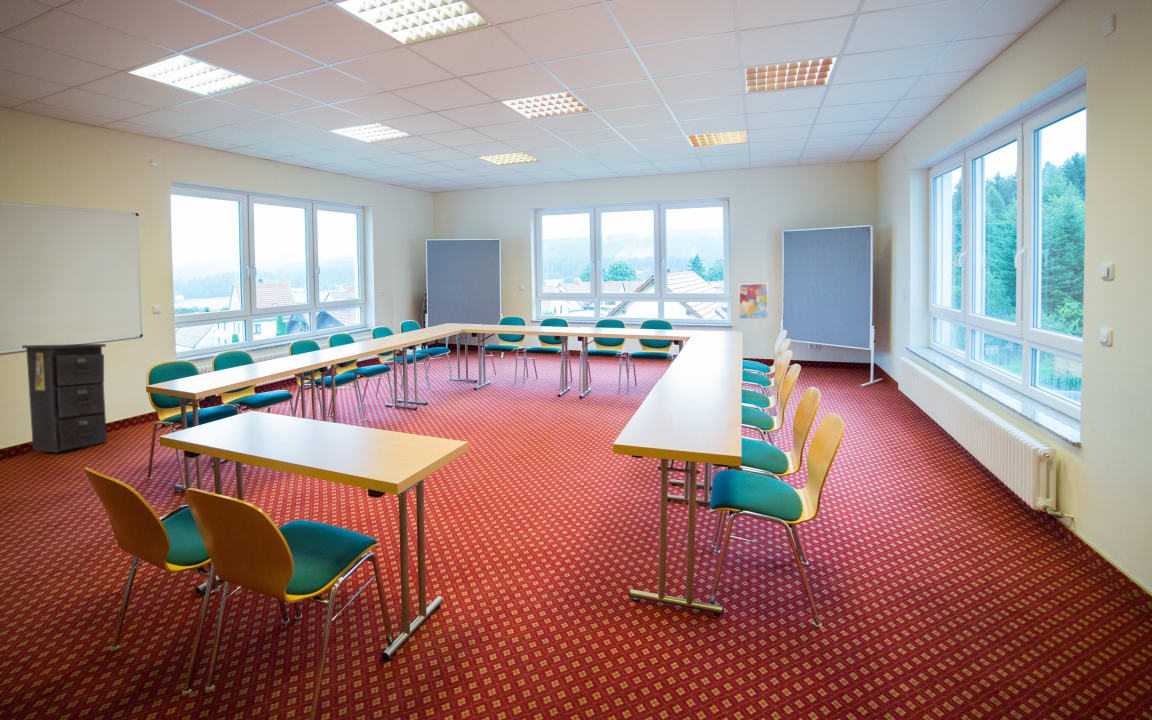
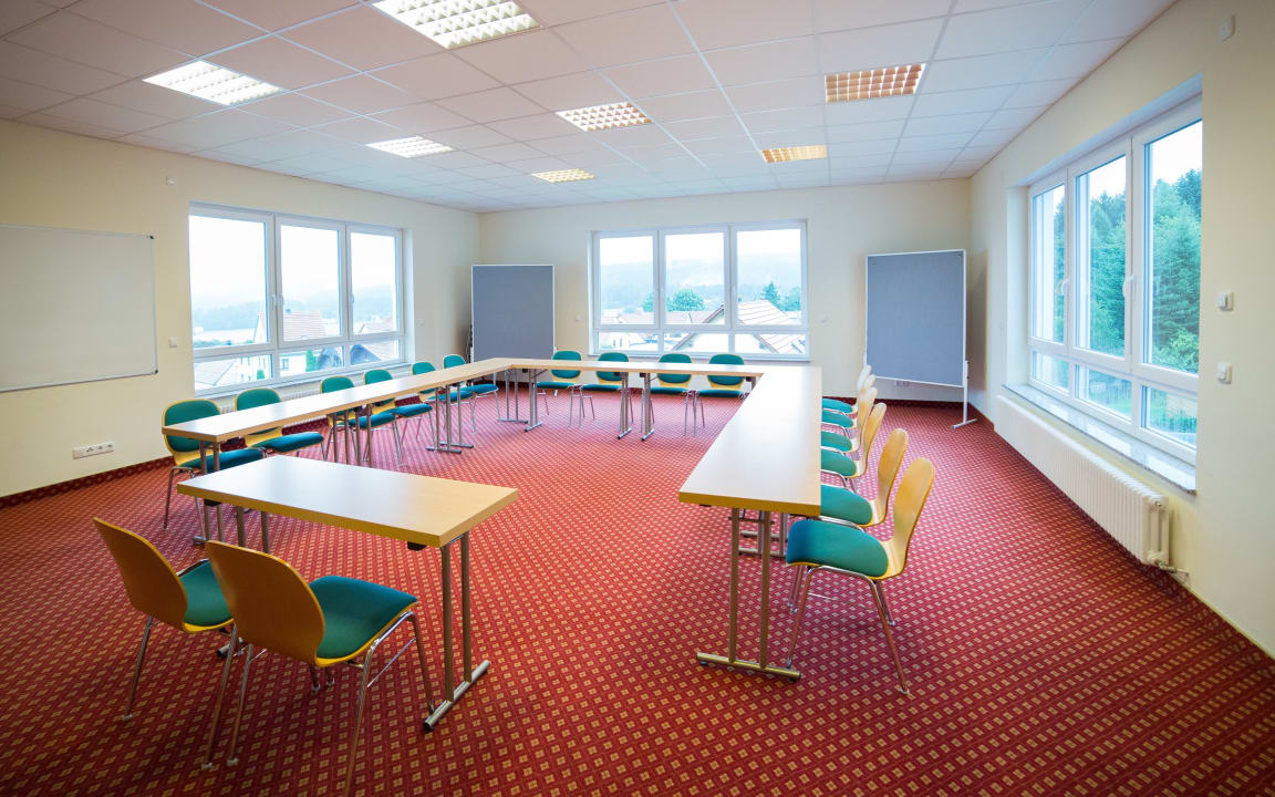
- wall art [738,282,769,320]
- filing cabinet [21,343,108,453]
